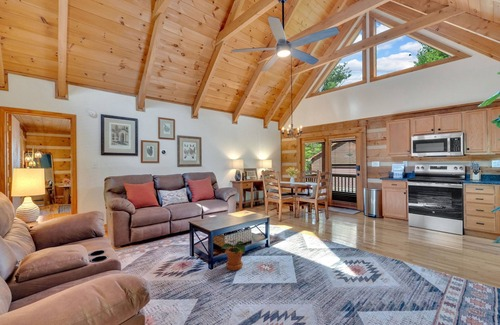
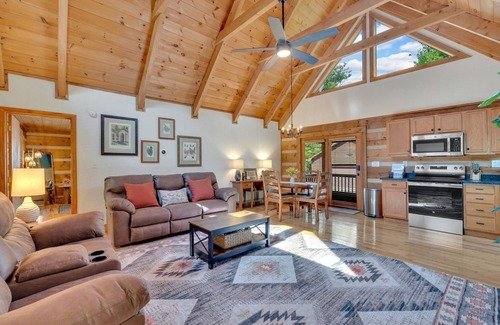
- potted plant [220,239,246,272]
